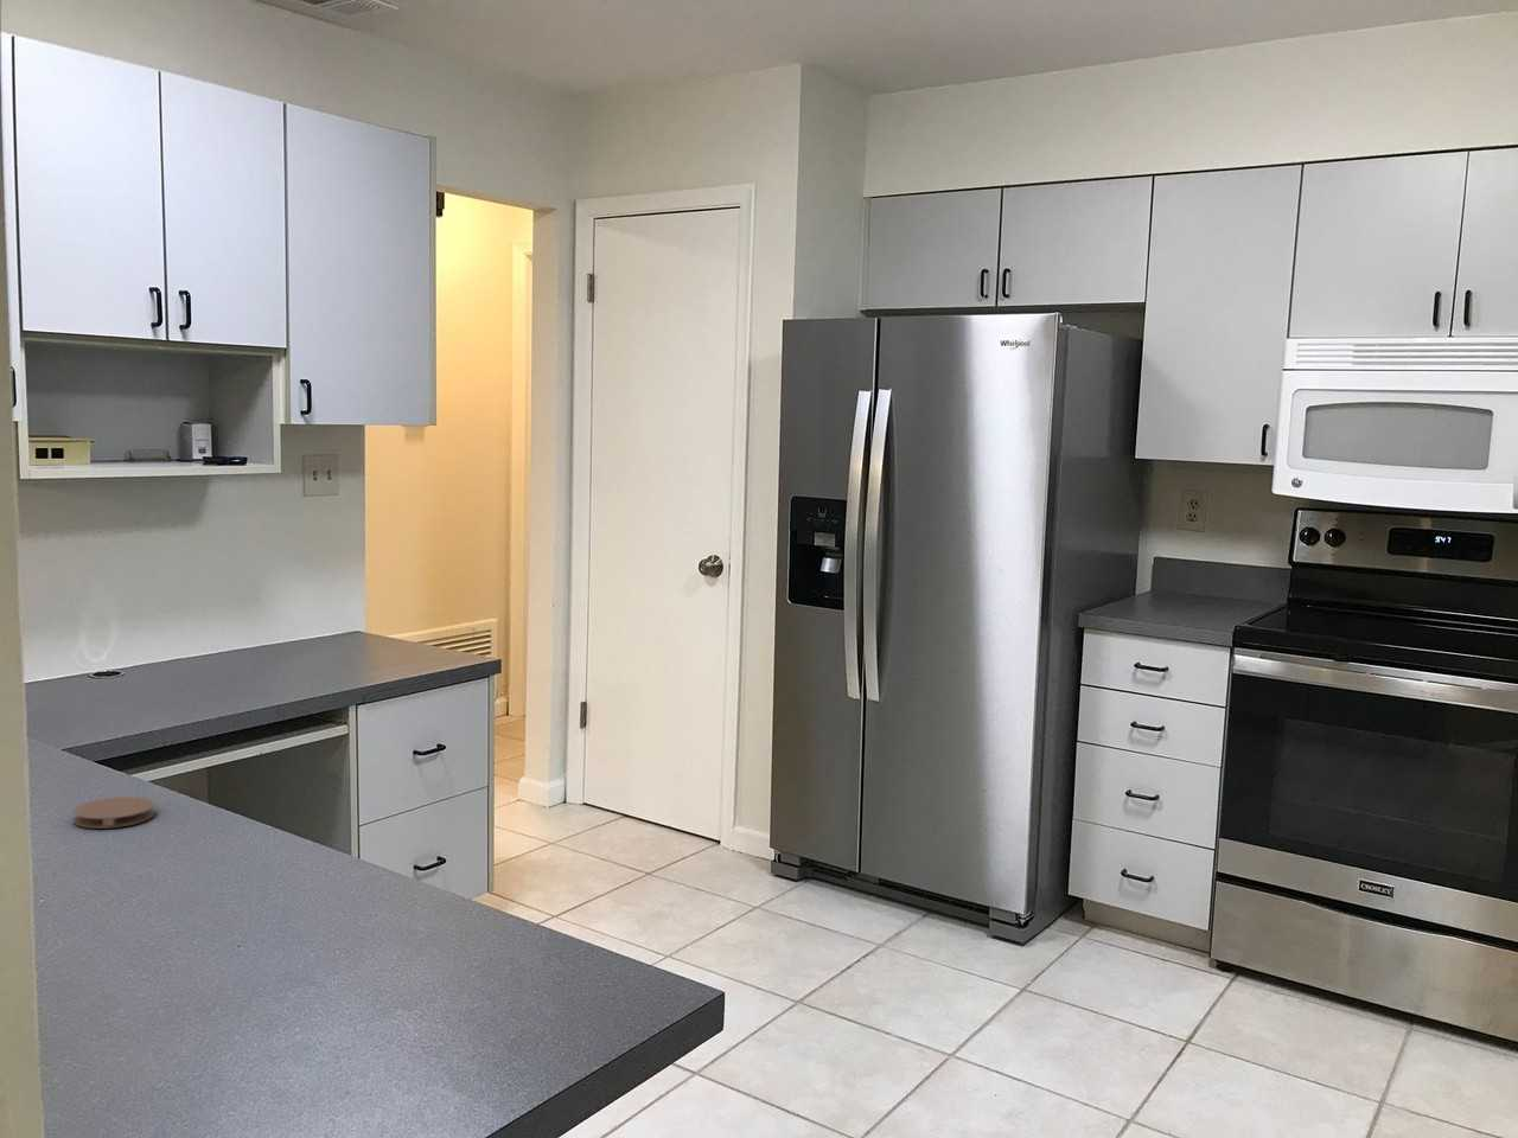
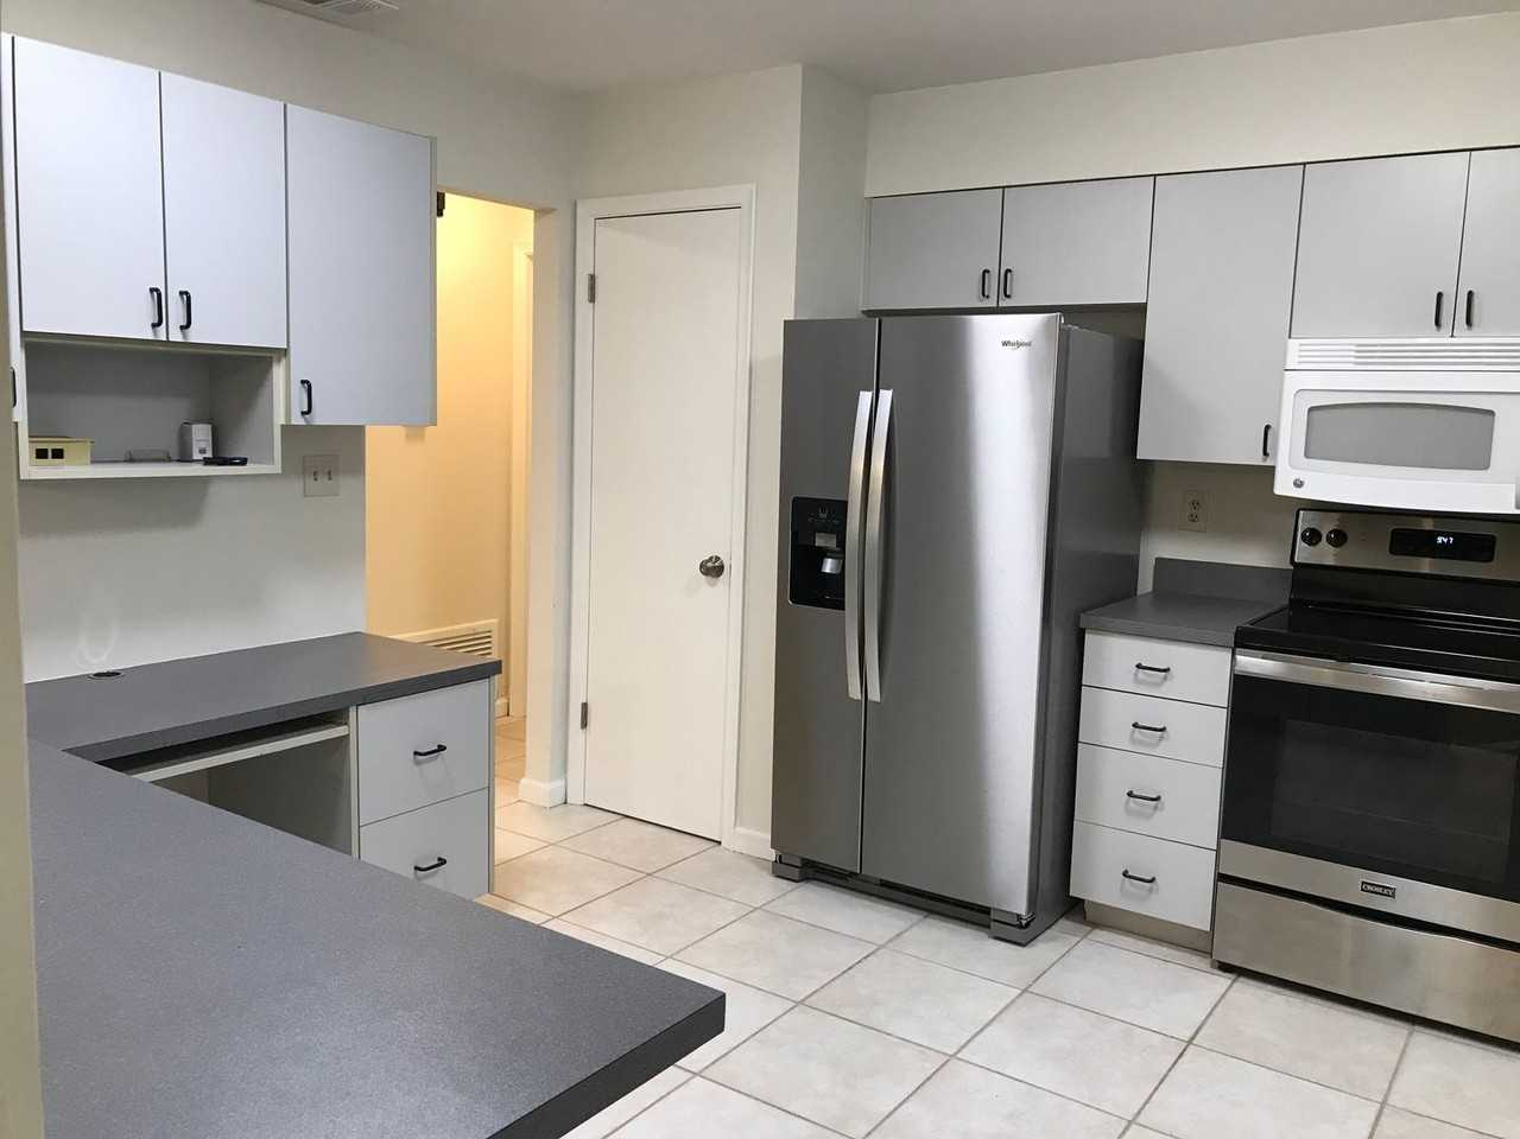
- coaster [73,795,155,830]
